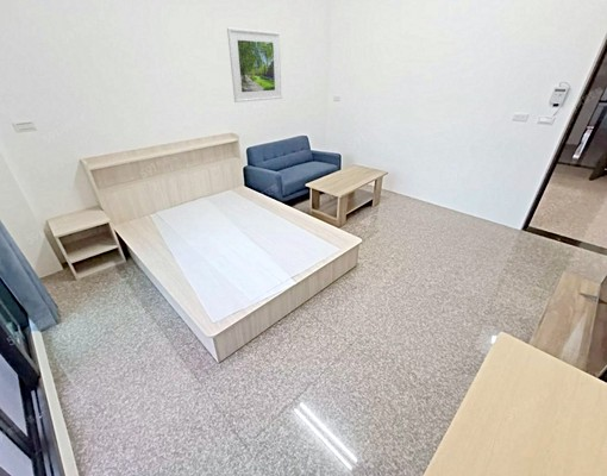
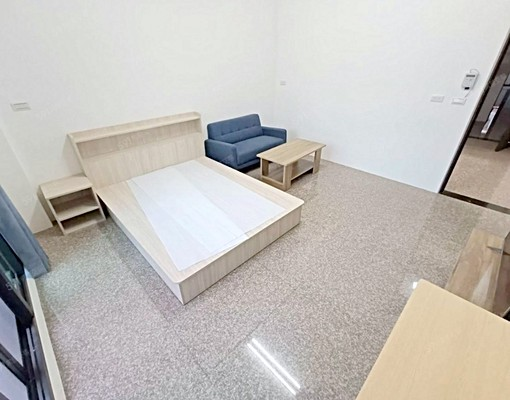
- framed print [226,26,282,104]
